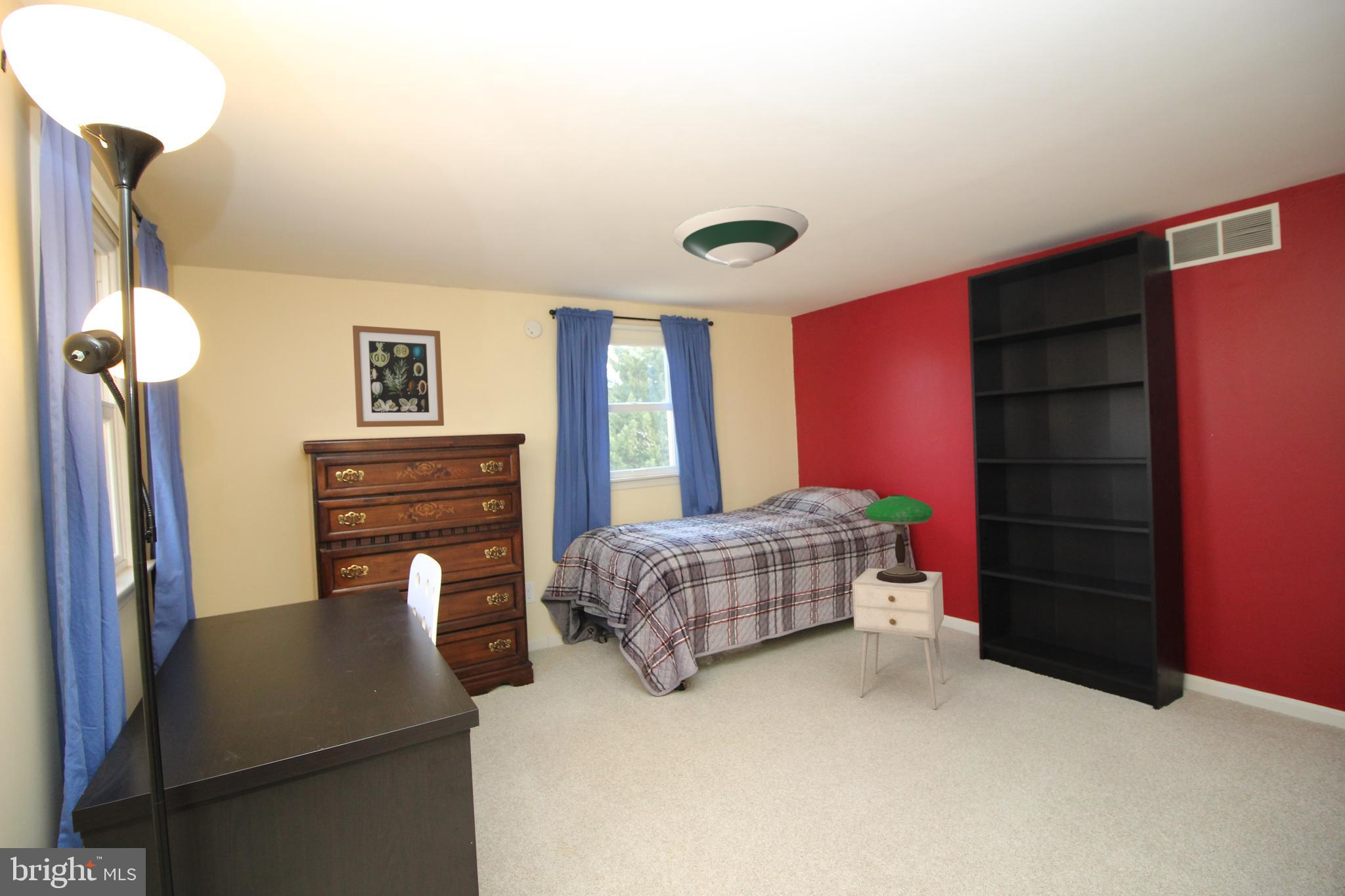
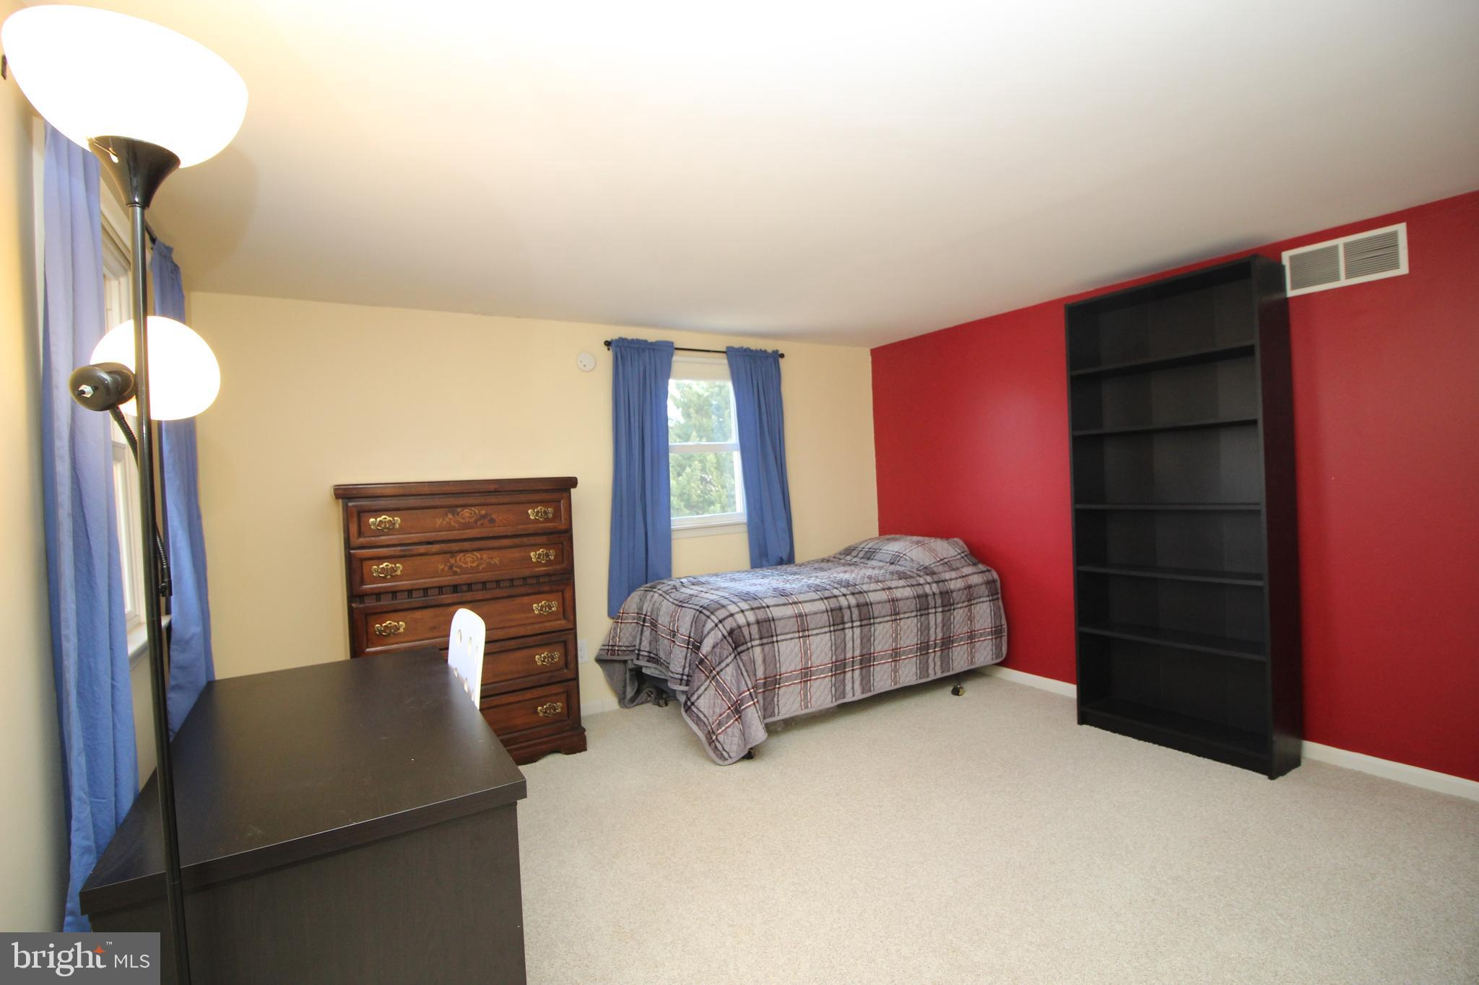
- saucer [672,205,809,269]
- wall art [352,325,445,428]
- nightstand [852,567,945,710]
- table lamp [864,494,934,584]
